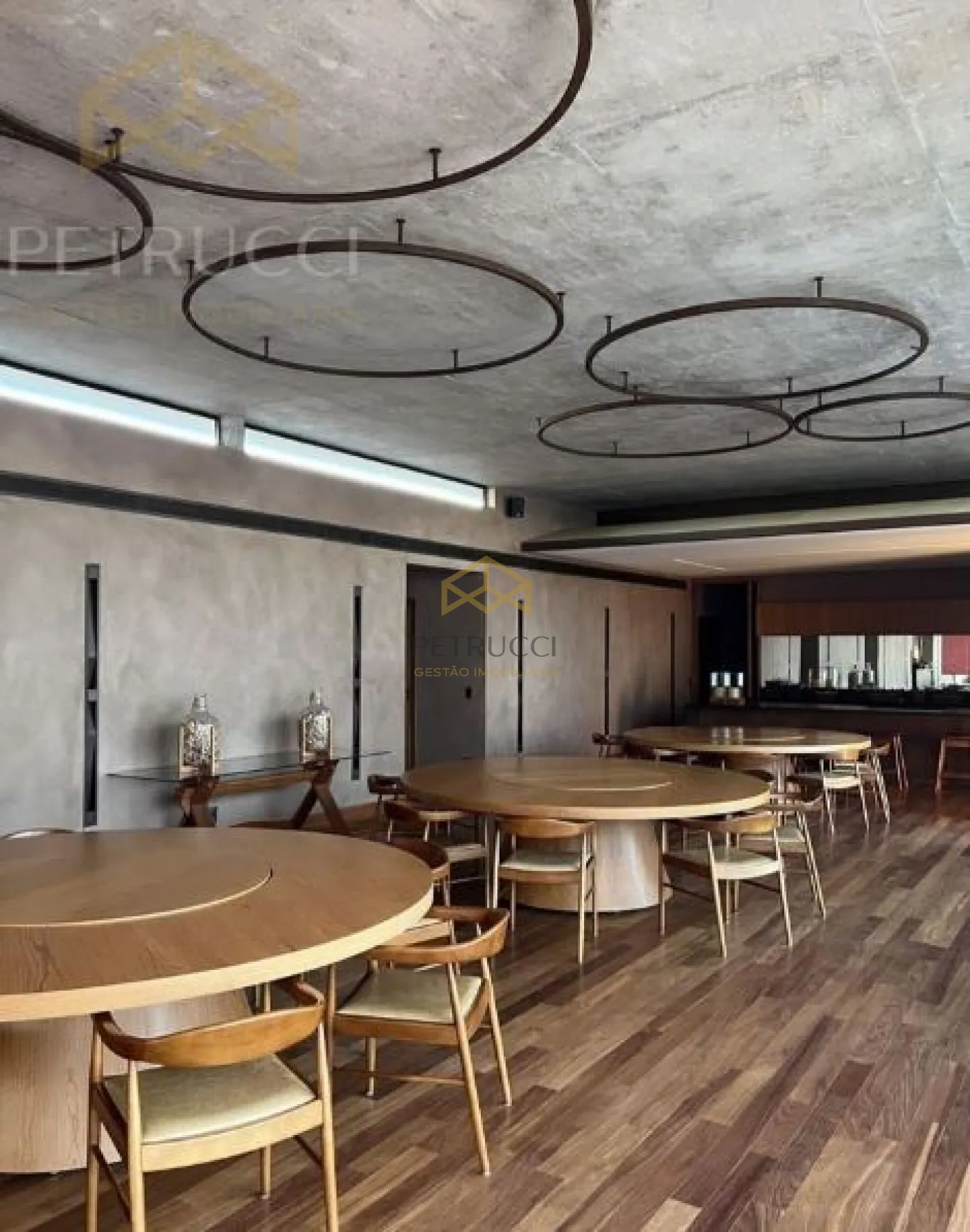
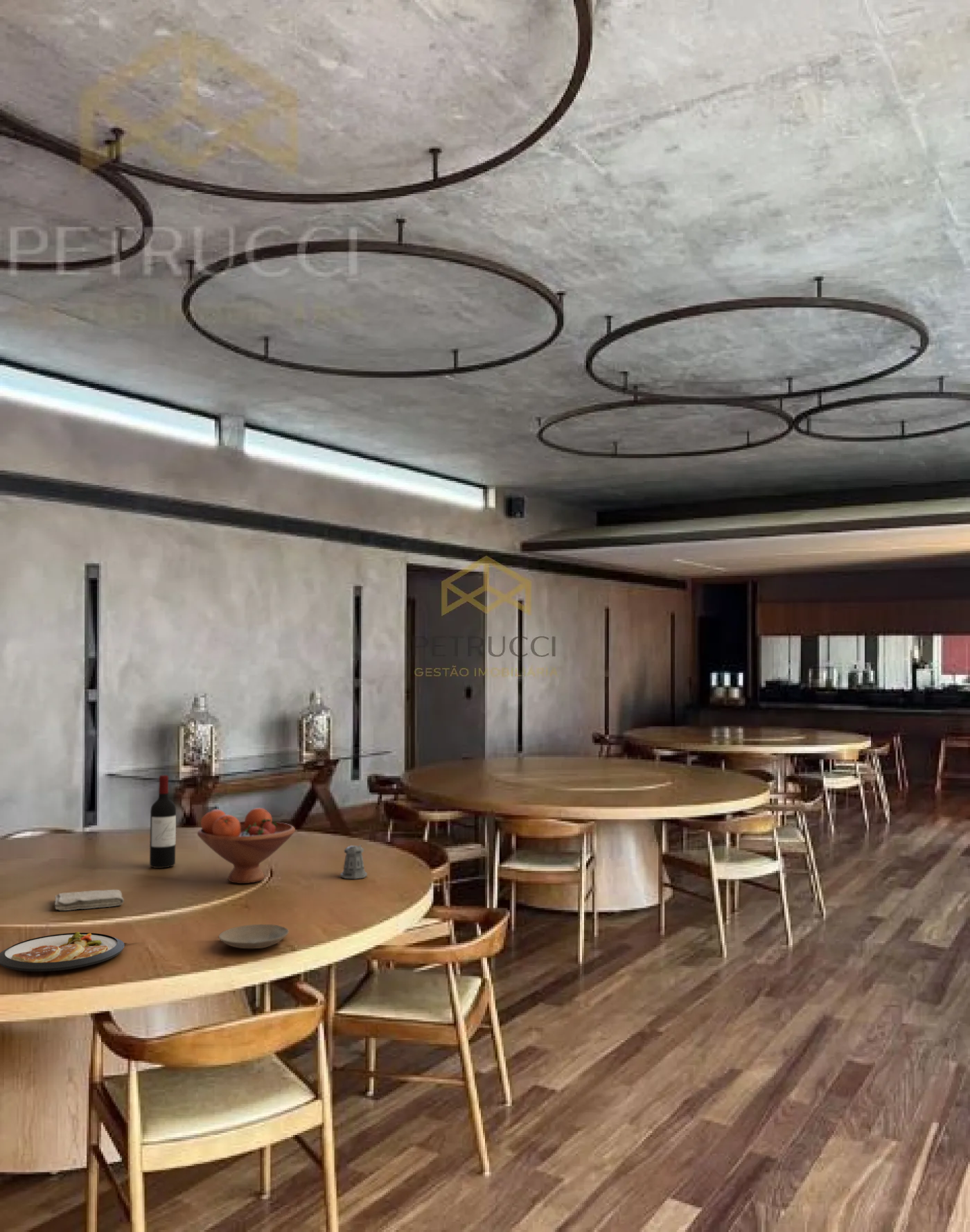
+ wine bottle [149,774,177,869]
+ pepper shaker [340,845,368,879]
+ washcloth [54,889,125,911]
+ plate [218,924,290,949]
+ dish [0,931,125,972]
+ fruit bowl [197,807,296,884]
